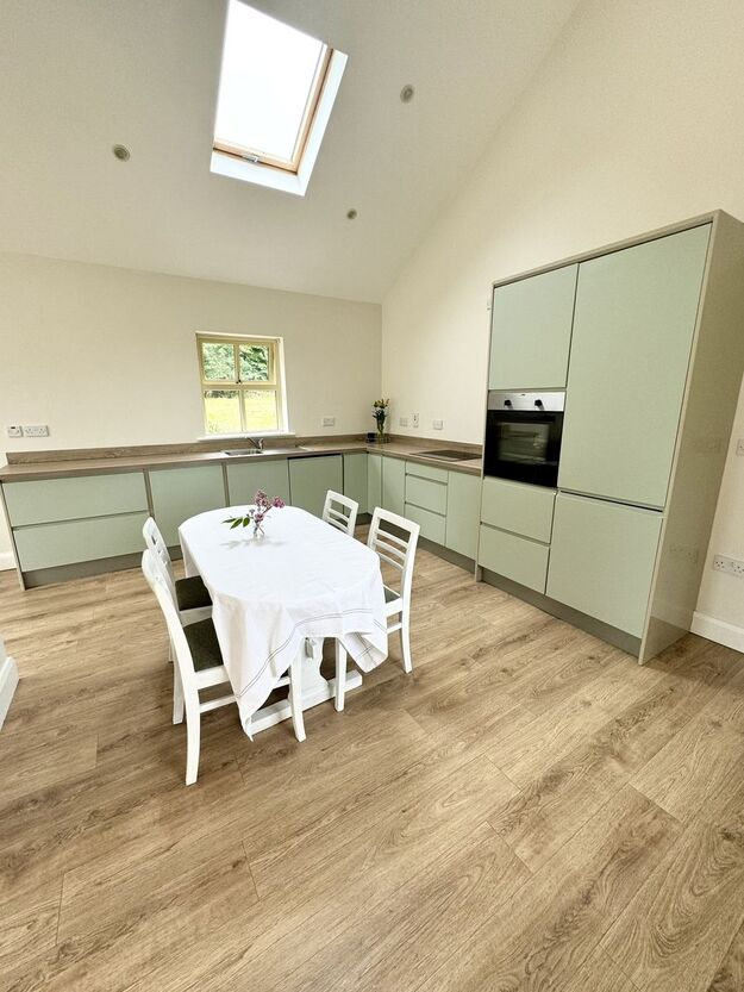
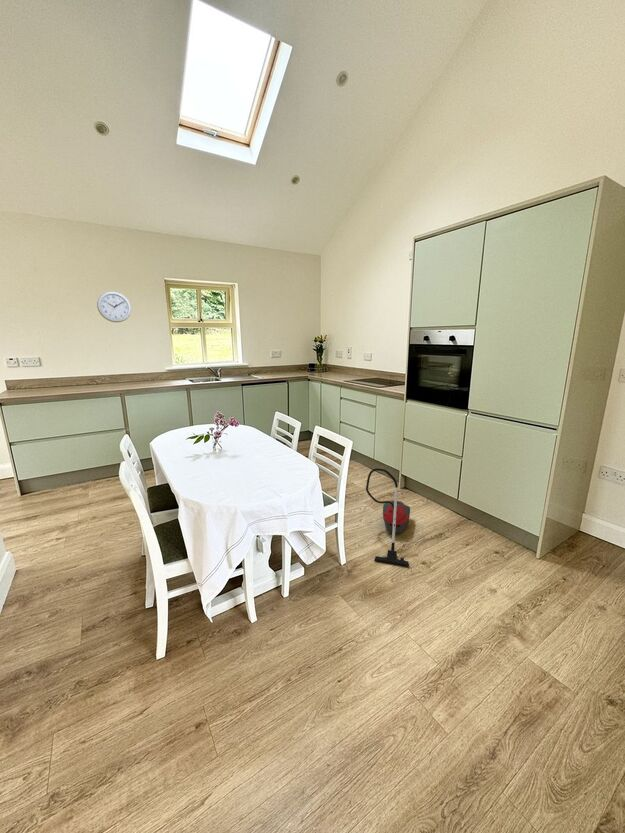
+ wall clock [96,290,132,323]
+ vacuum cleaner [365,467,411,567]
